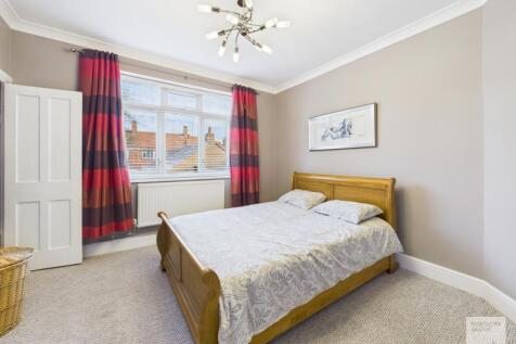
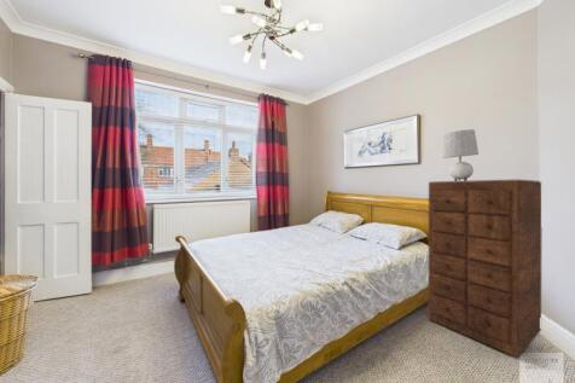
+ dresser [428,179,542,359]
+ table lamp [441,128,480,181]
